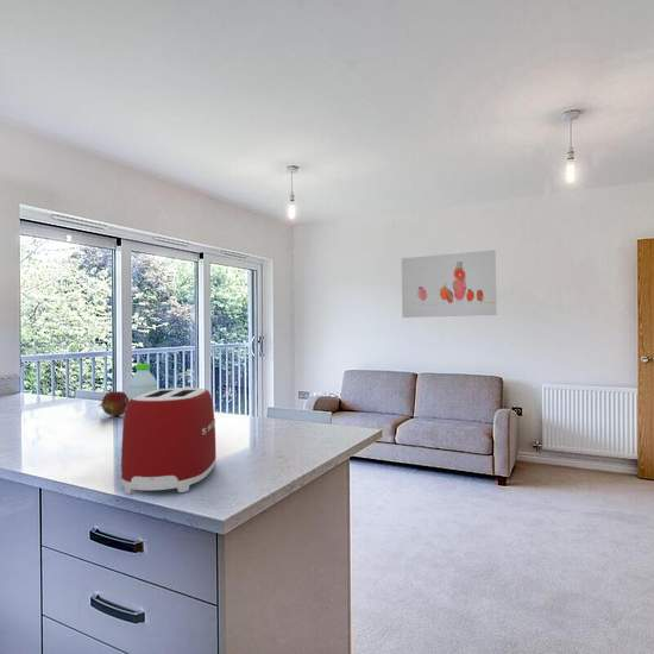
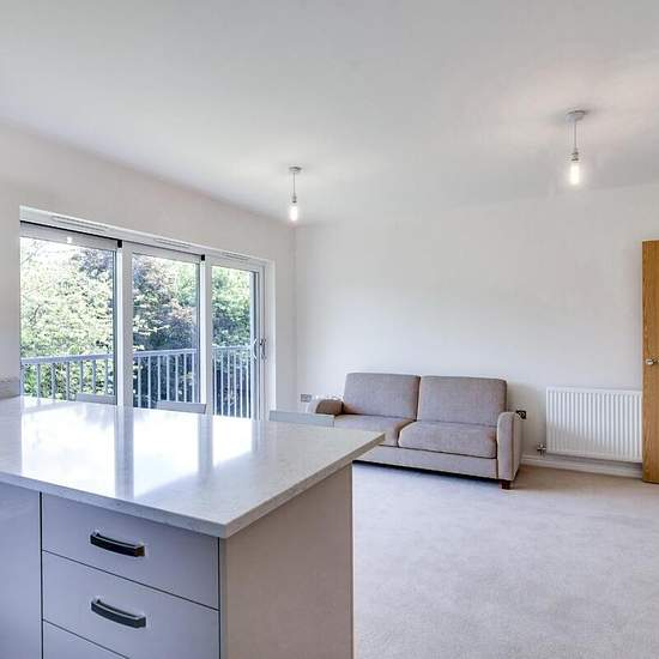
- fruit [99,390,130,417]
- water bottle [127,363,158,401]
- wall art [401,250,497,319]
- toaster [120,385,216,495]
